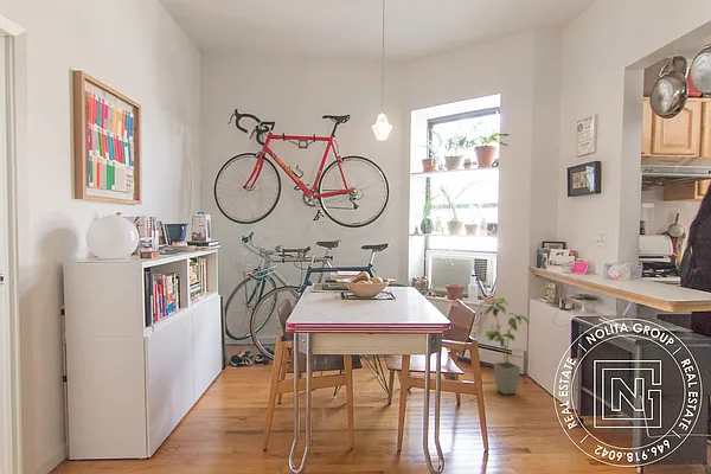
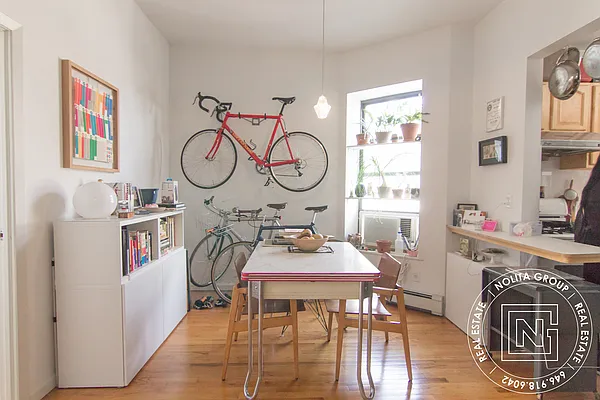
- house plant [478,297,530,396]
